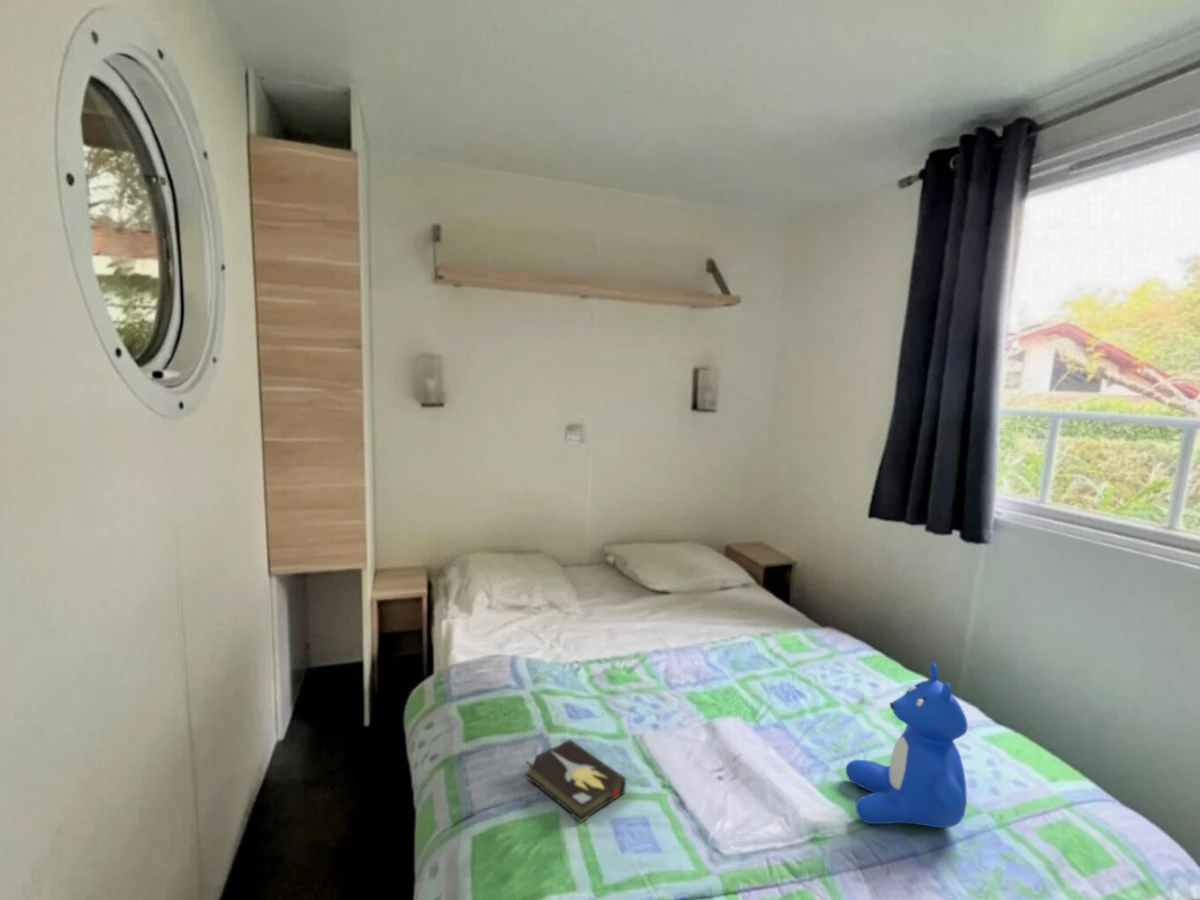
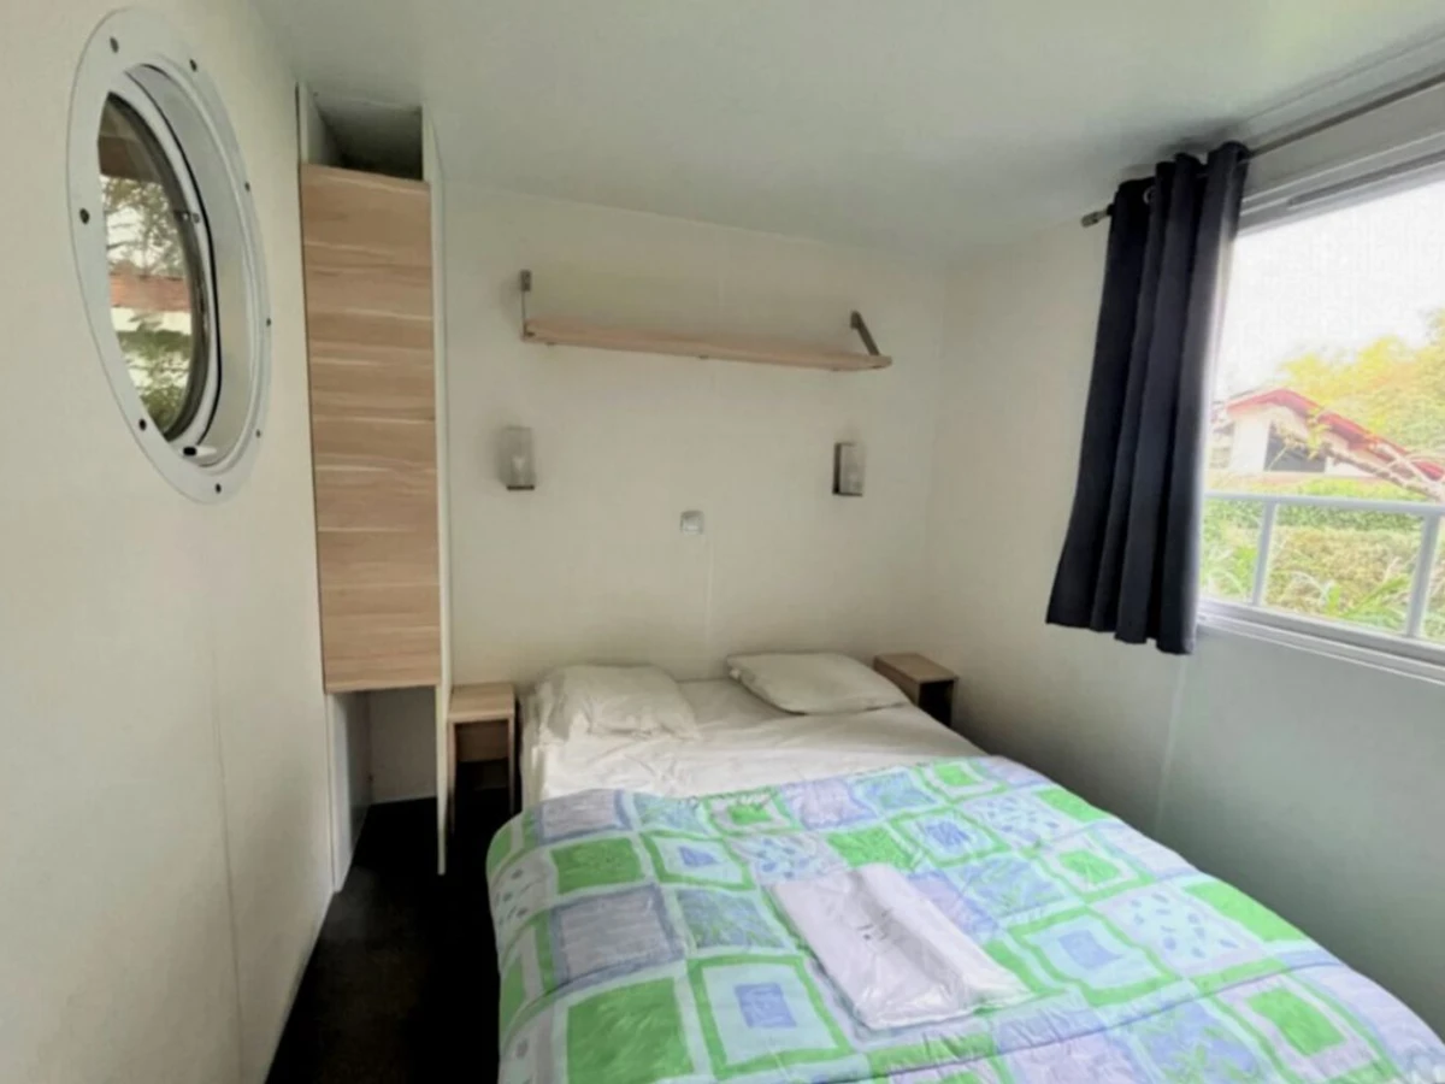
- teddy bear [845,661,969,829]
- hardback book [524,739,627,824]
